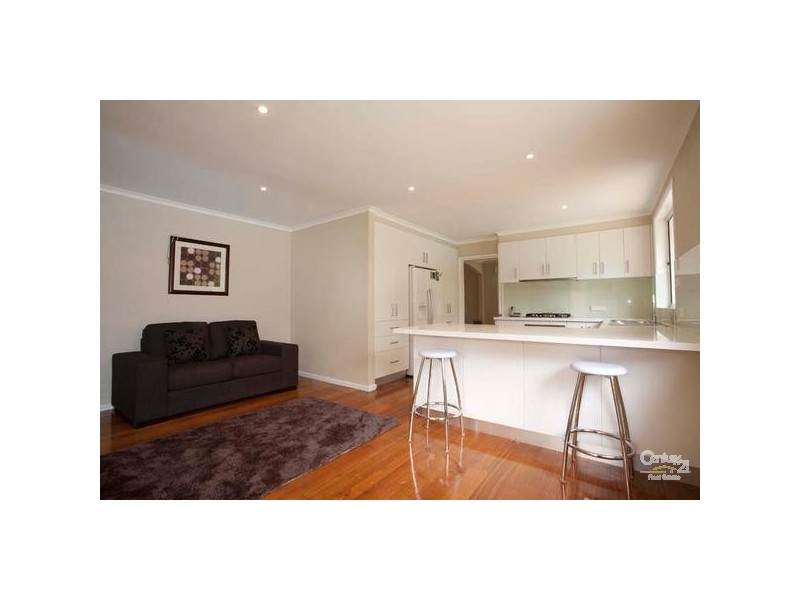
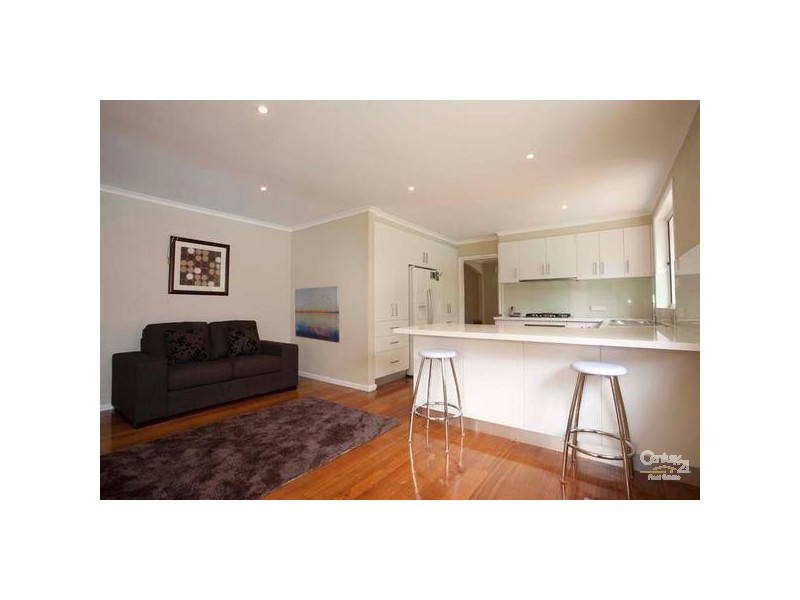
+ wall art [294,285,340,344]
